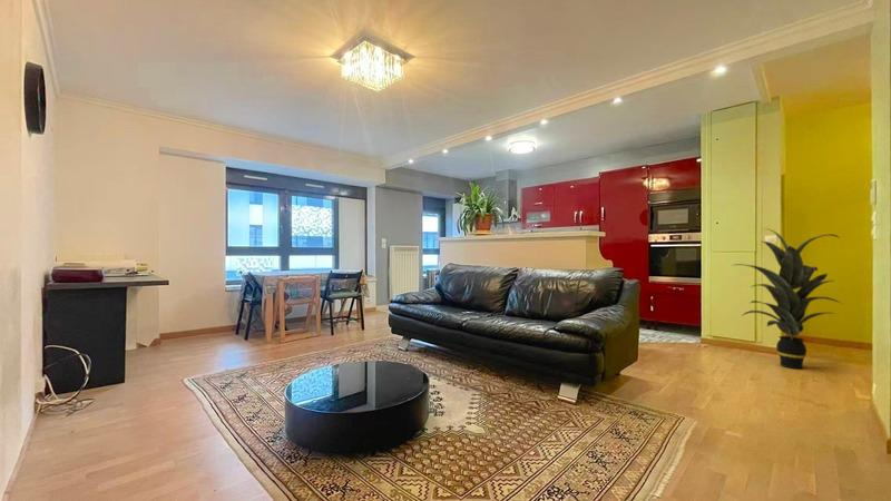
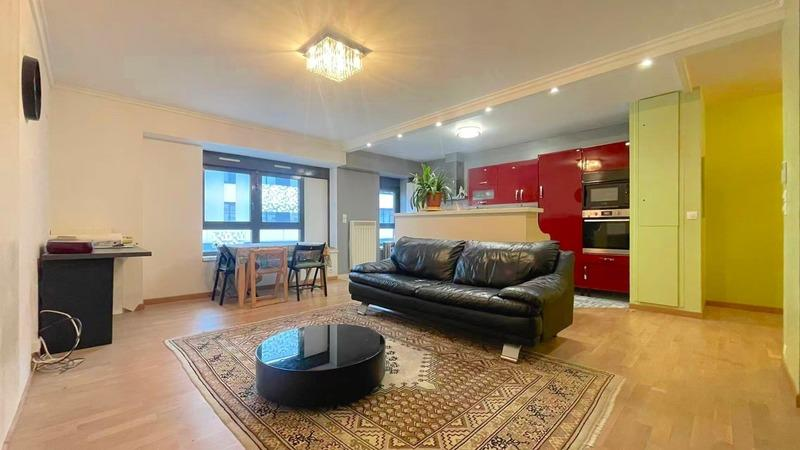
- indoor plant [730,227,844,370]
